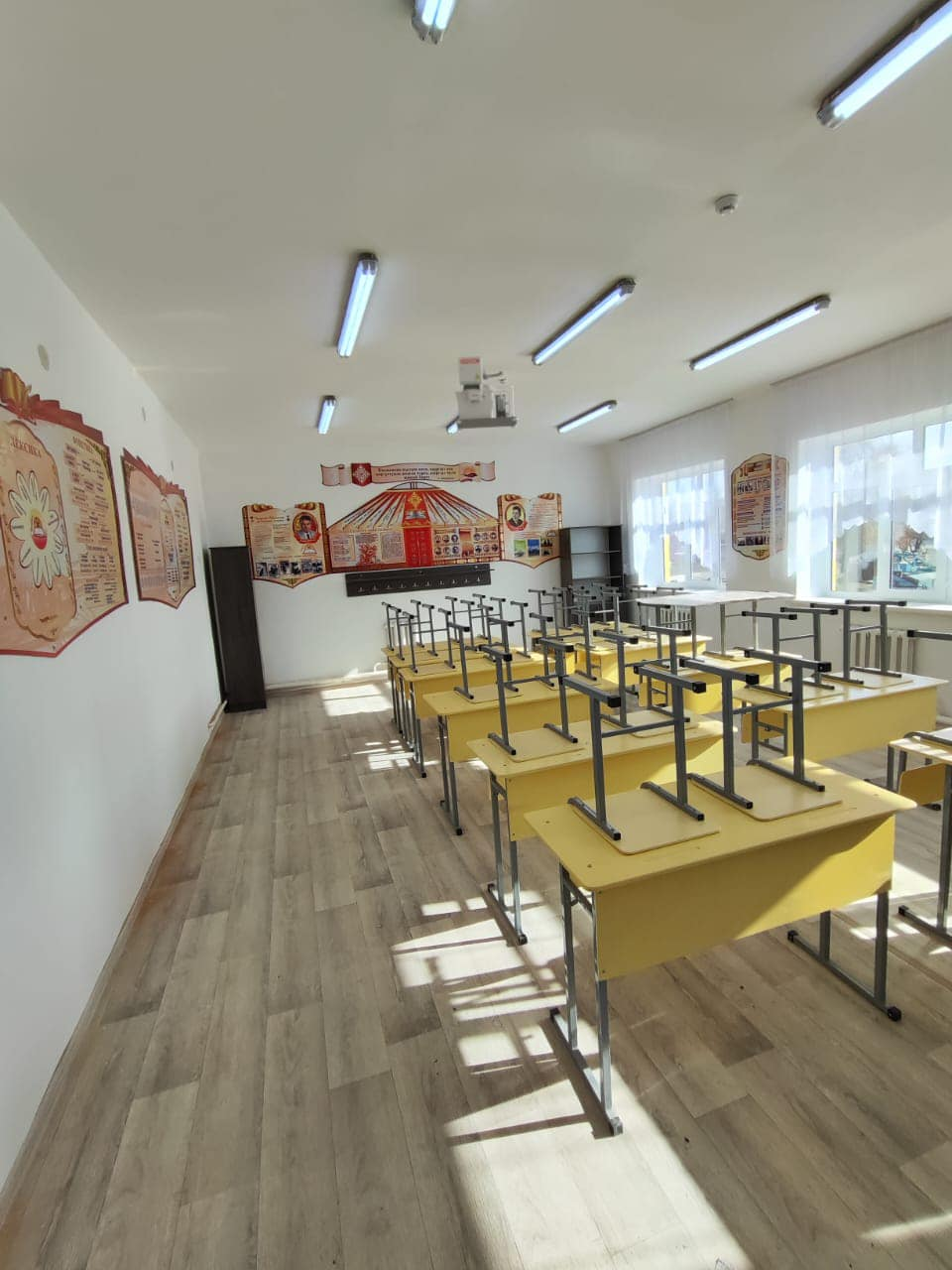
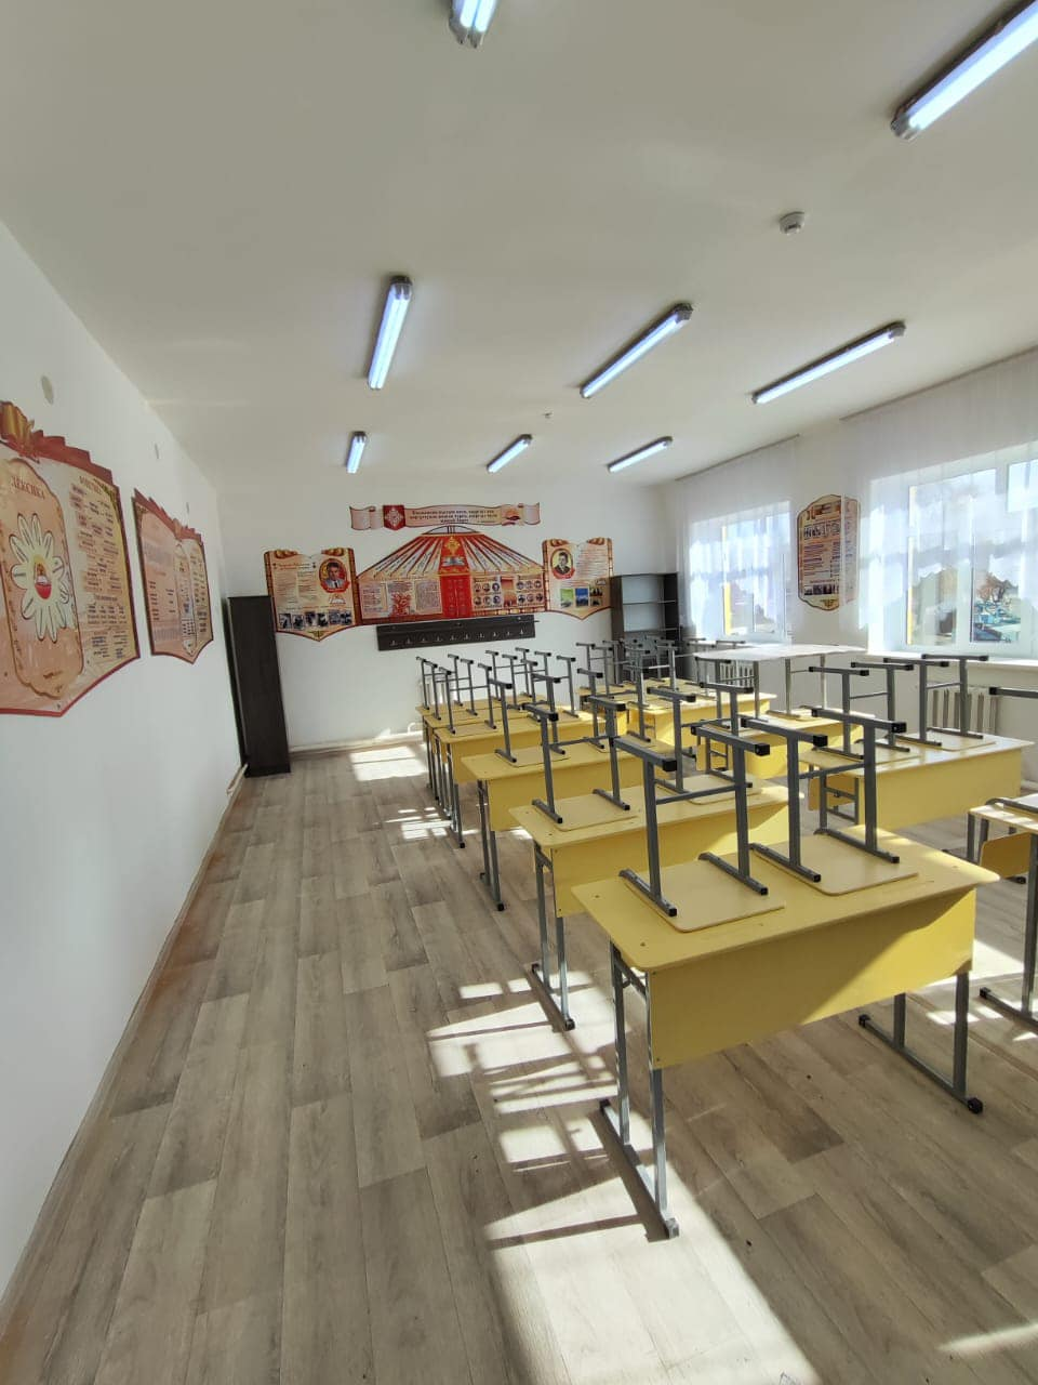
- projector [454,355,519,432]
